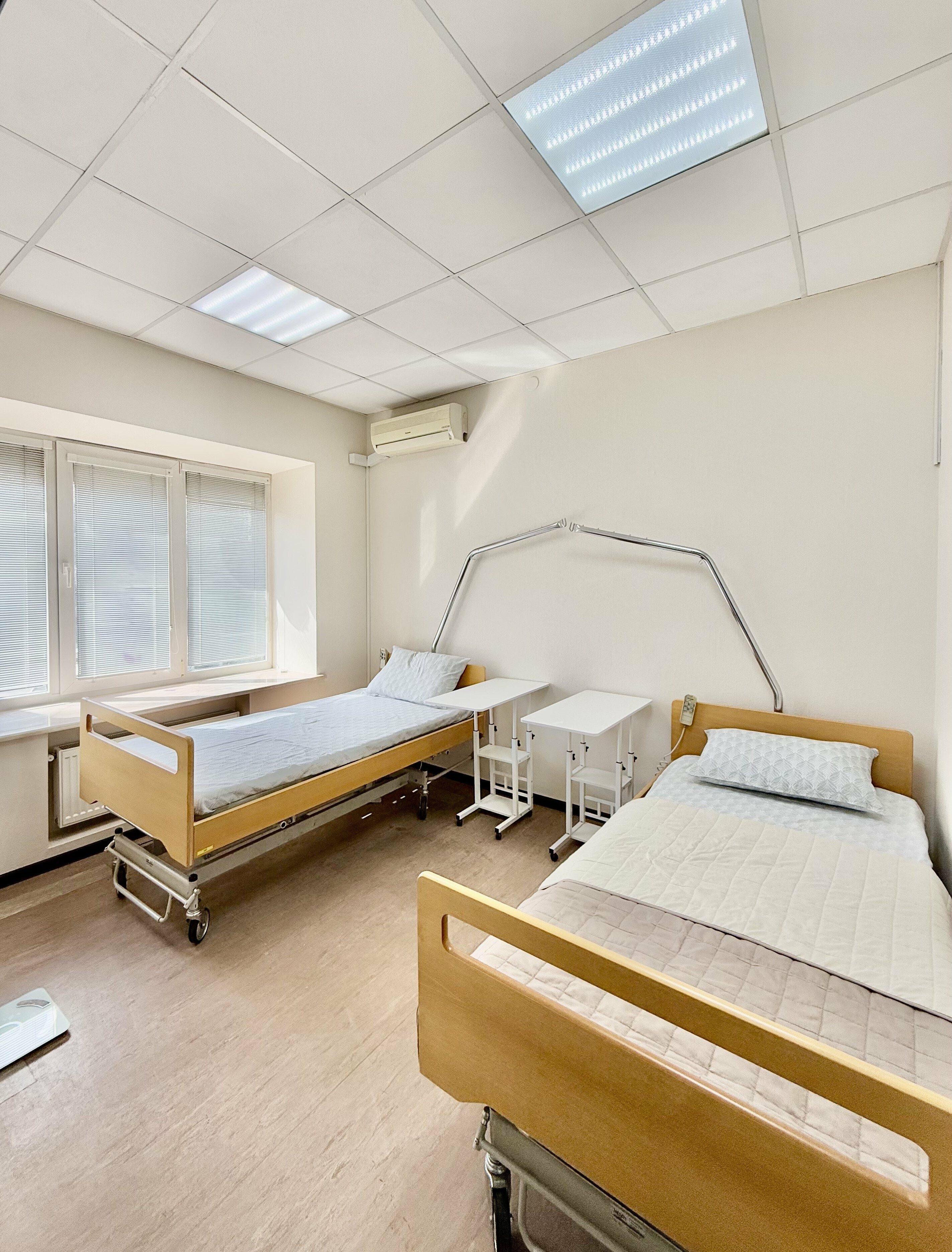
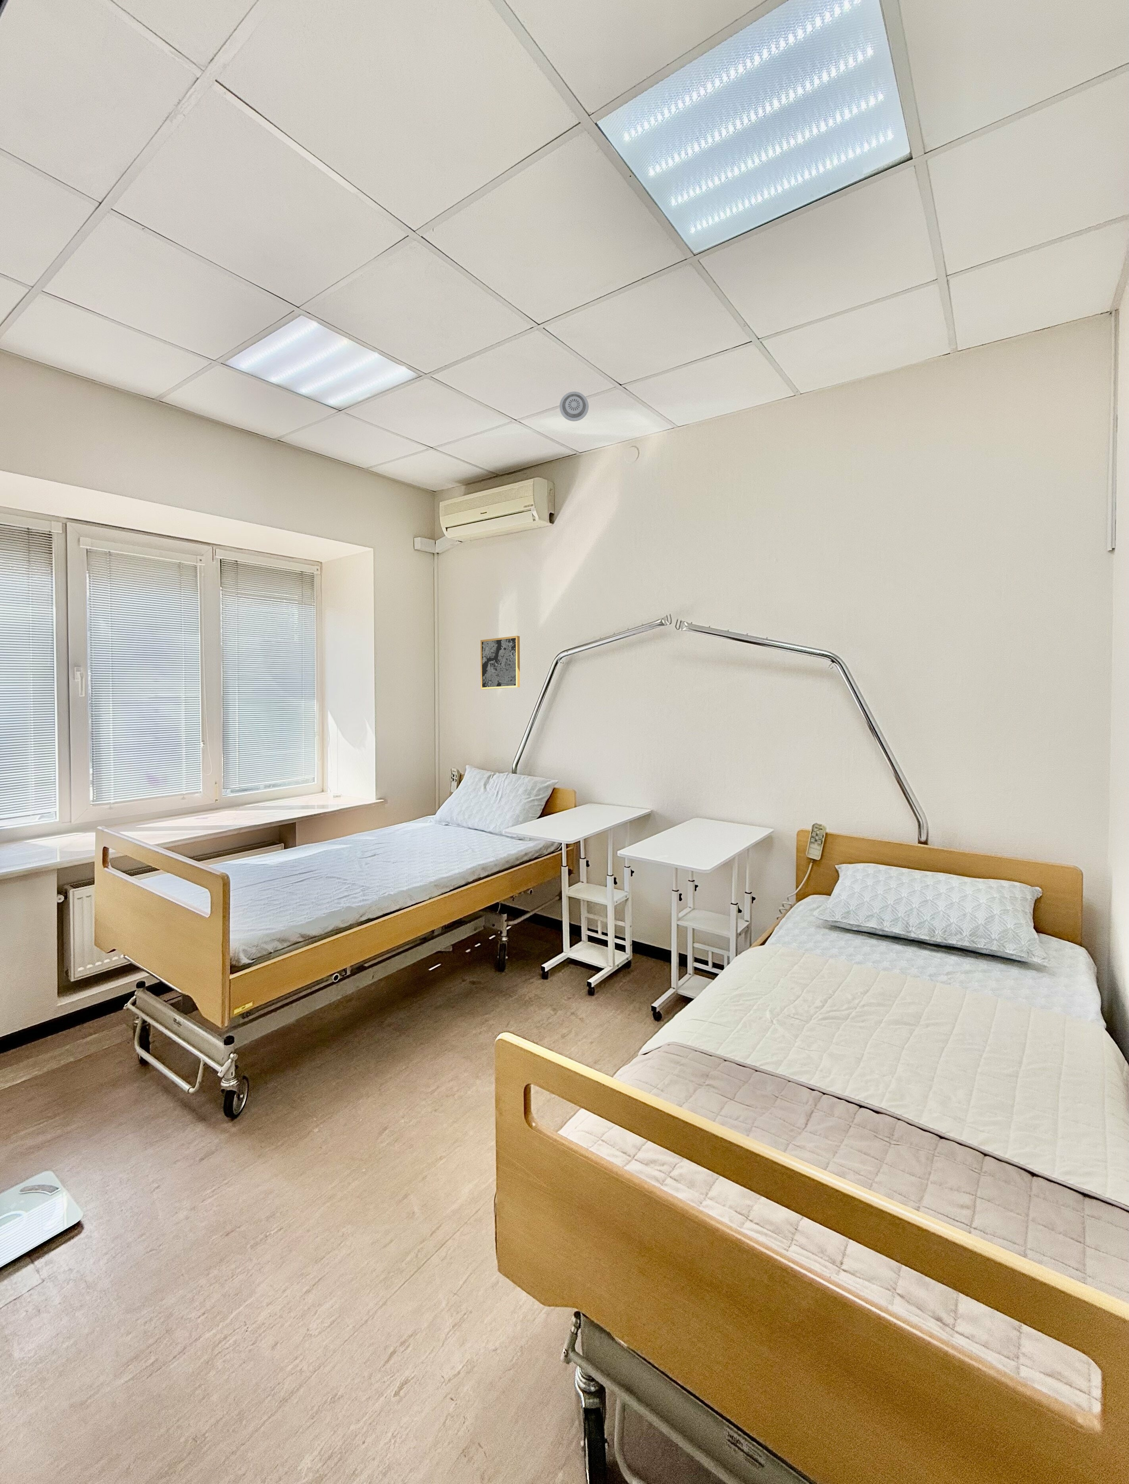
+ wall art [480,635,521,690]
+ smoke detector [559,391,589,422]
